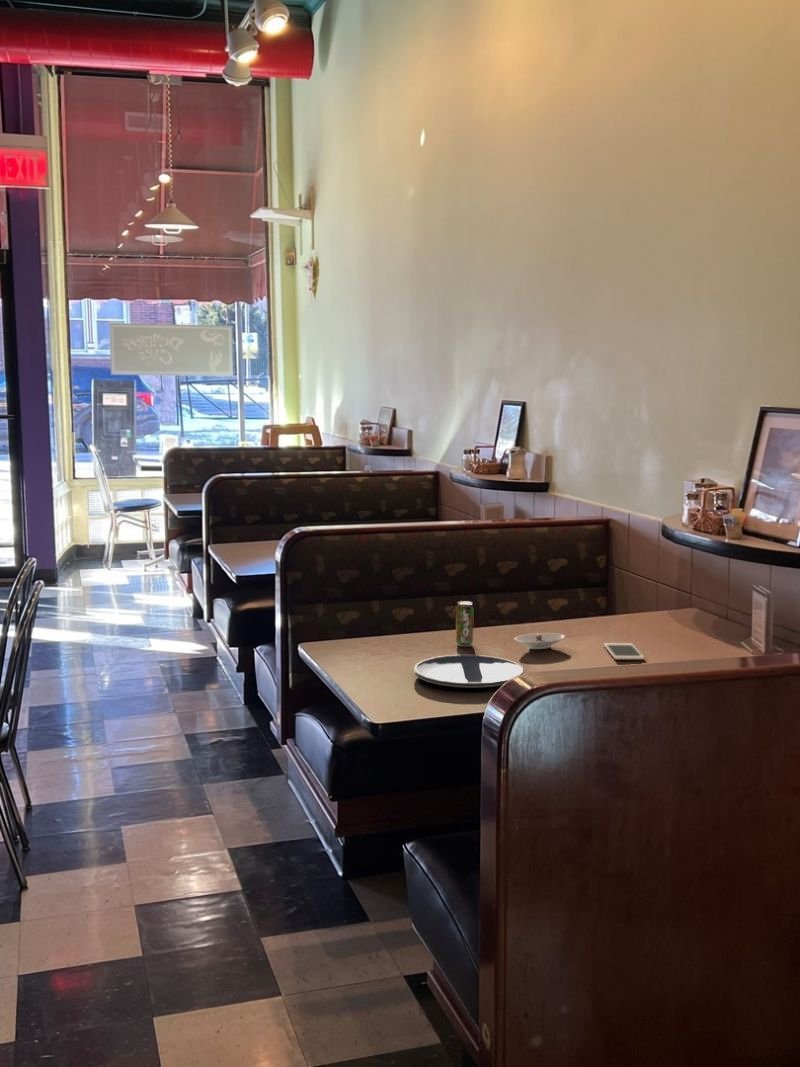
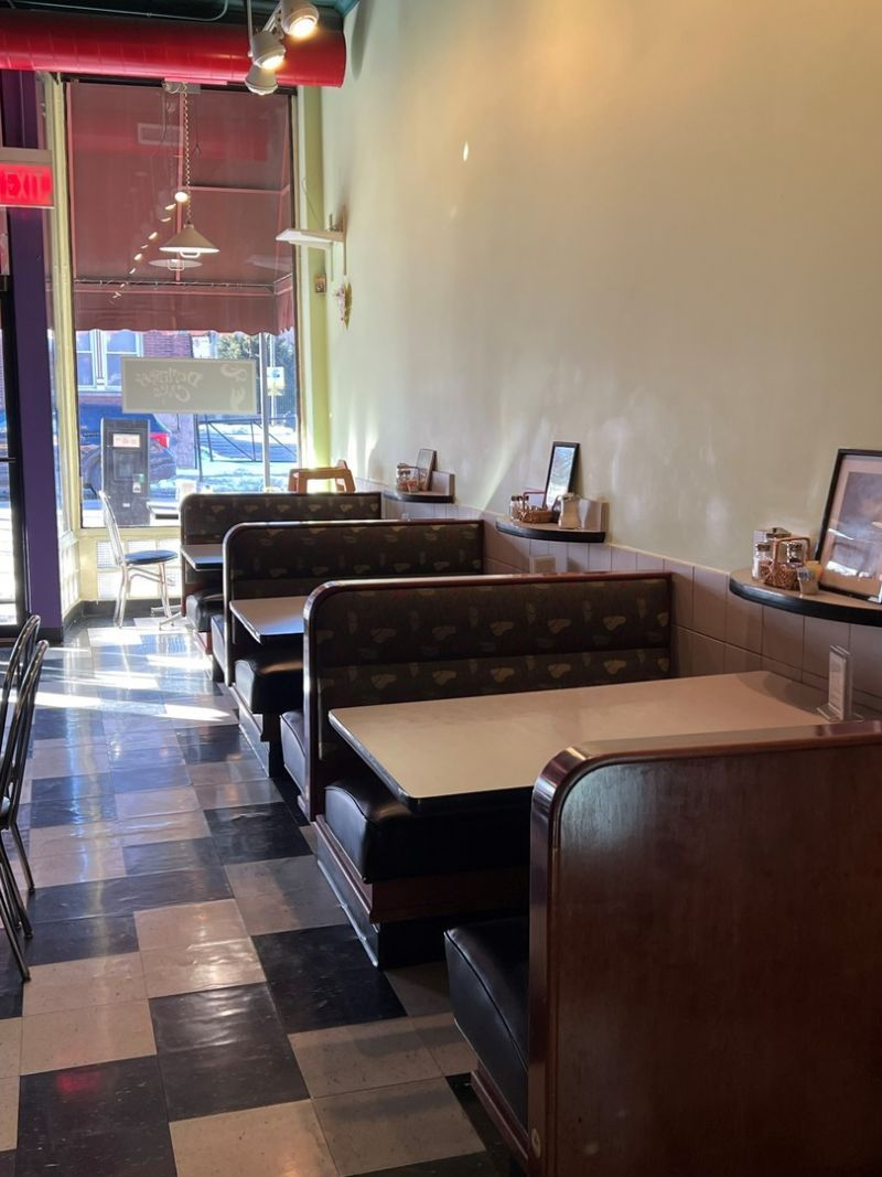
- saucer [514,632,566,650]
- beverage can [455,600,475,648]
- plate [413,654,524,688]
- cell phone [603,642,646,661]
